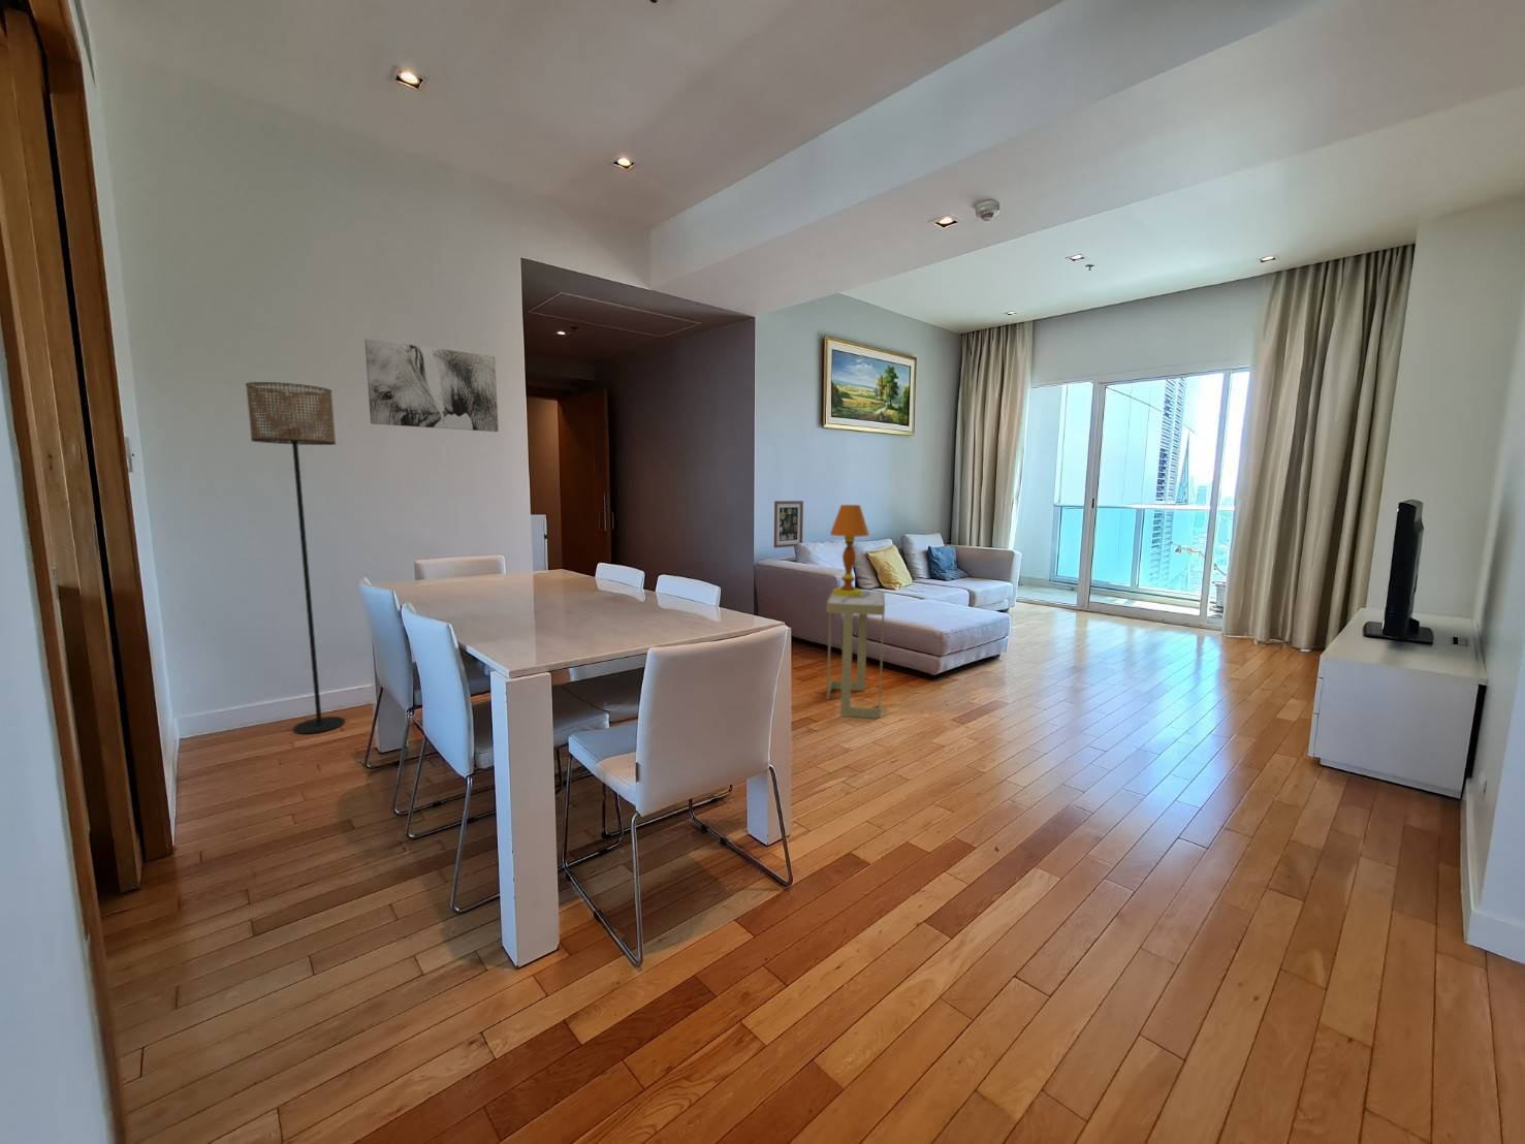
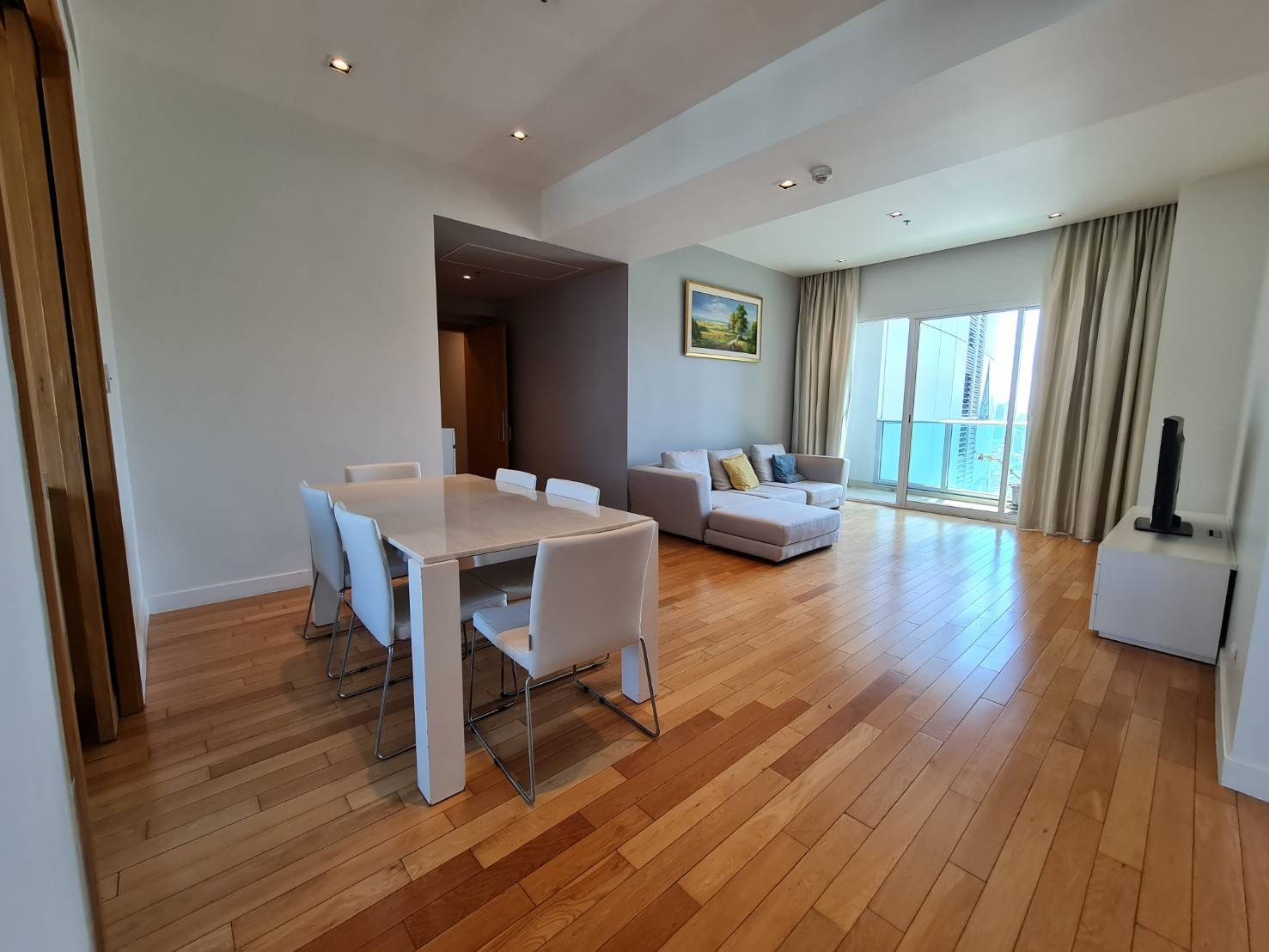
- wall art [363,338,500,433]
- table lamp [827,504,870,602]
- side table [826,590,886,720]
- wall art [774,500,804,549]
- floor lamp [245,381,346,735]
